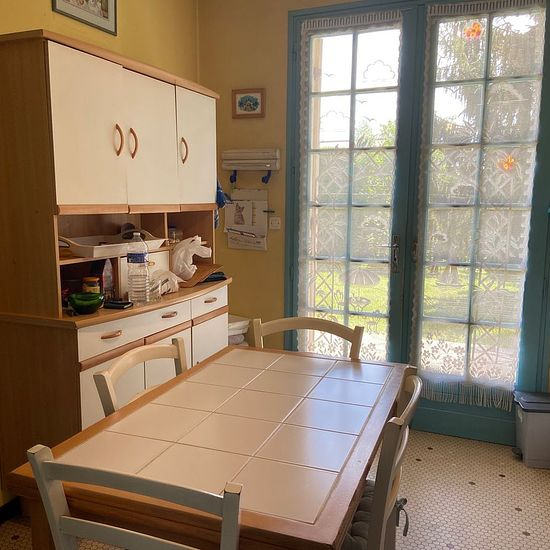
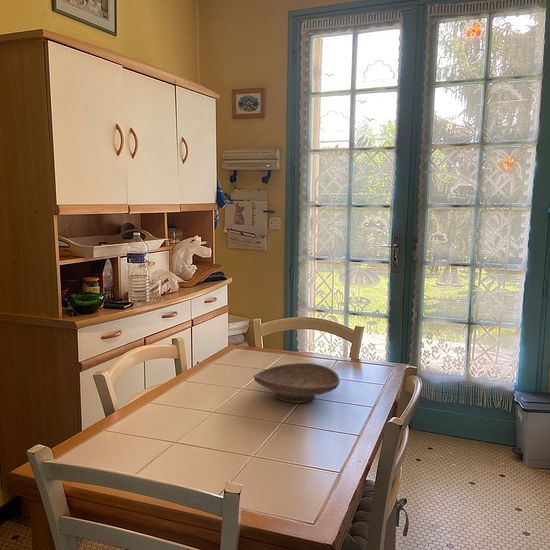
+ decorative bowl [253,362,341,404]
